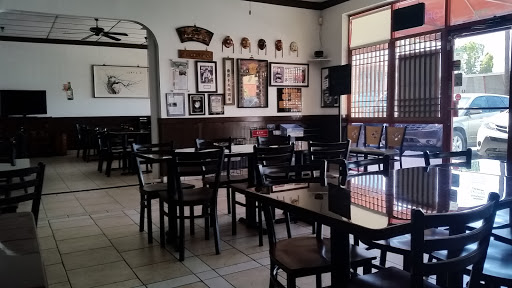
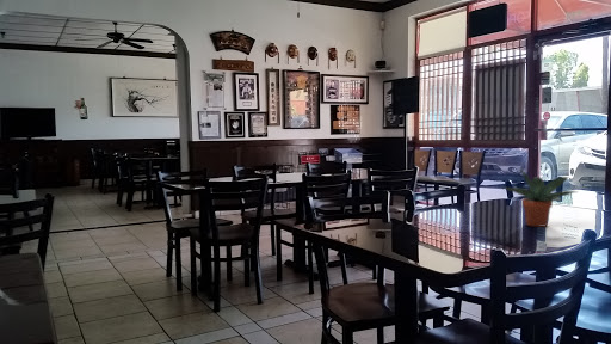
+ potted plant [500,167,578,228]
